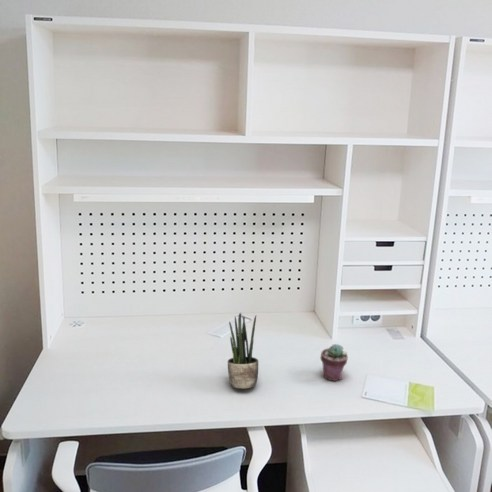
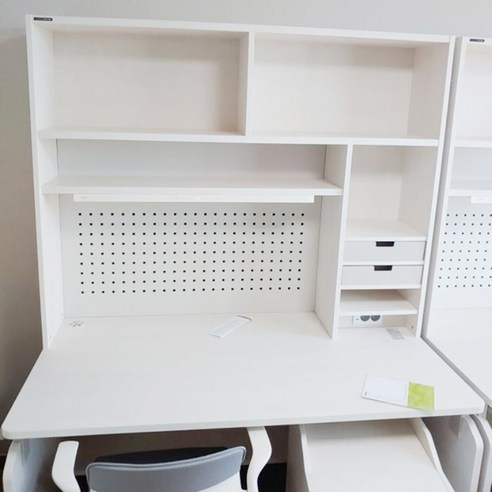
- potted plant [227,312,259,390]
- potted succulent [320,343,349,382]
